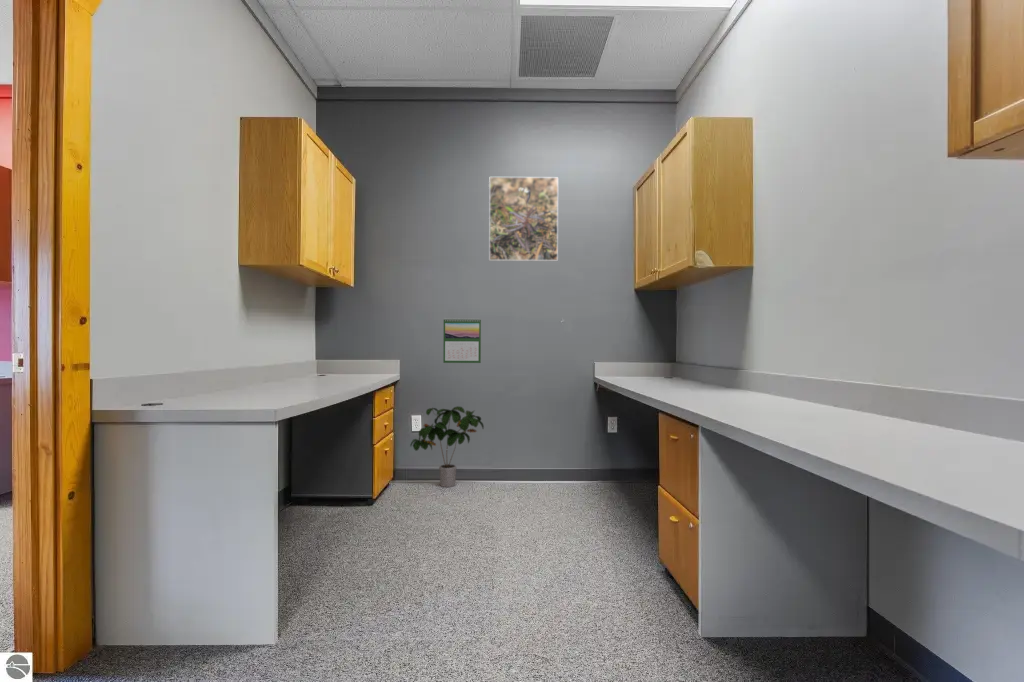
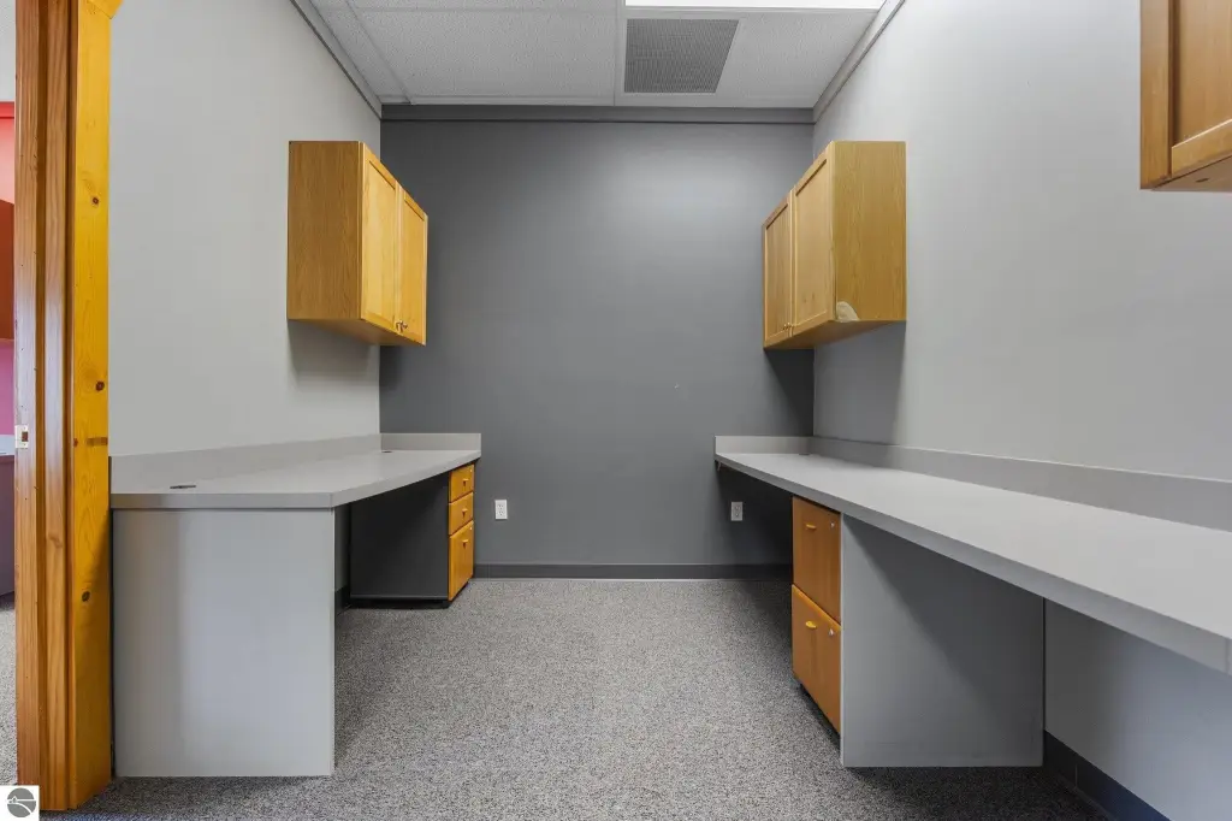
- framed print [488,176,559,262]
- potted plant [409,405,485,488]
- calendar [442,317,482,364]
